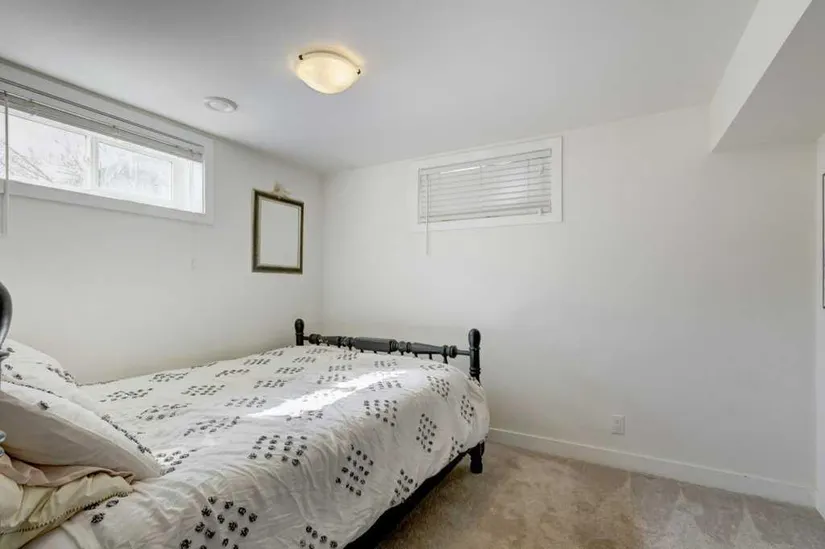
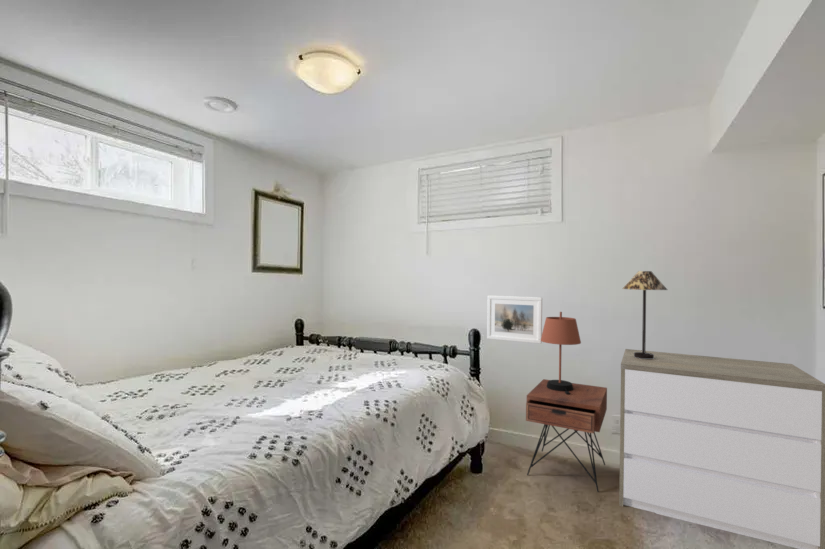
+ nightstand [525,378,608,493]
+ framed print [486,295,543,345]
+ table lamp [622,270,668,359]
+ table lamp [541,311,582,395]
+ dresser [618,348,825,549]
